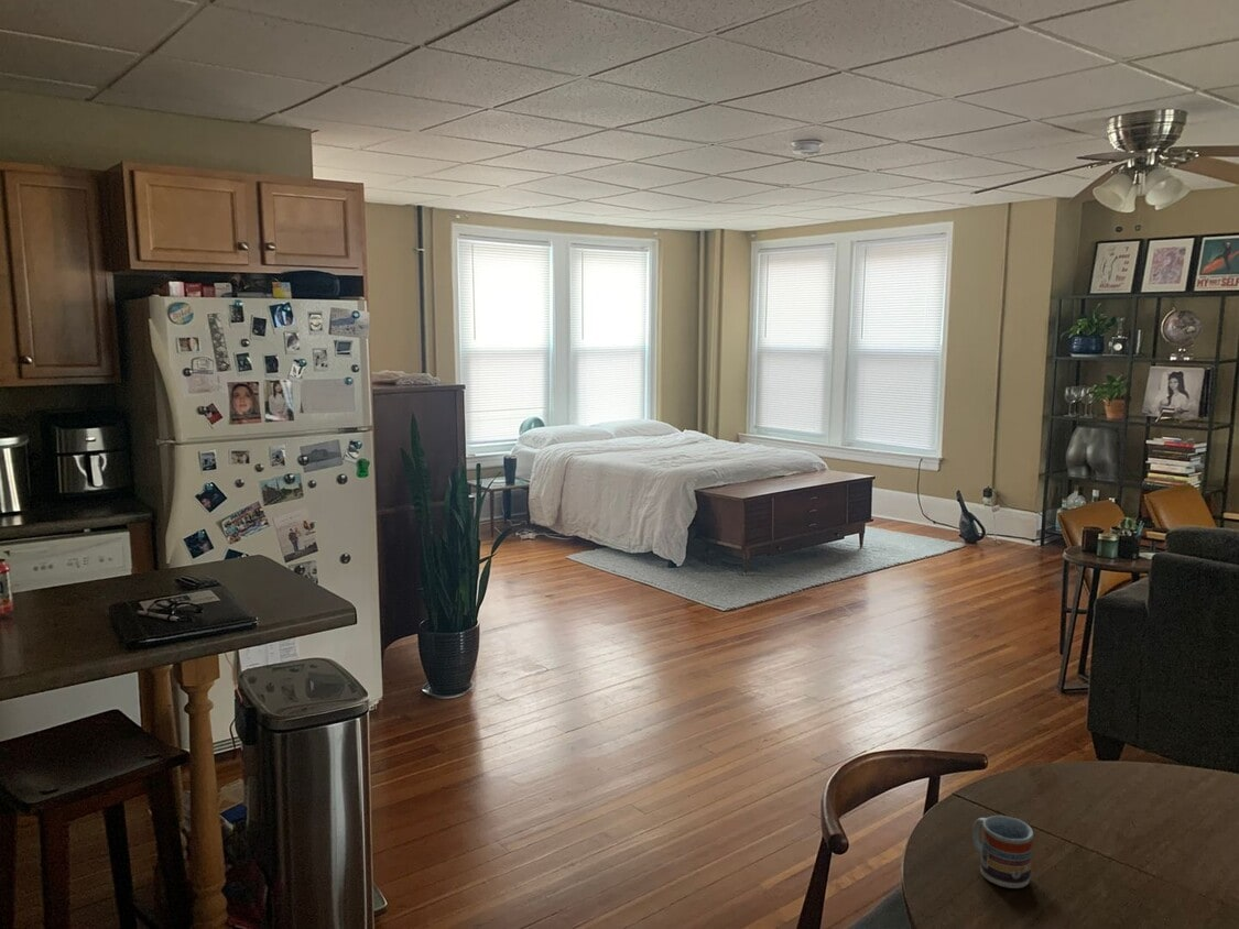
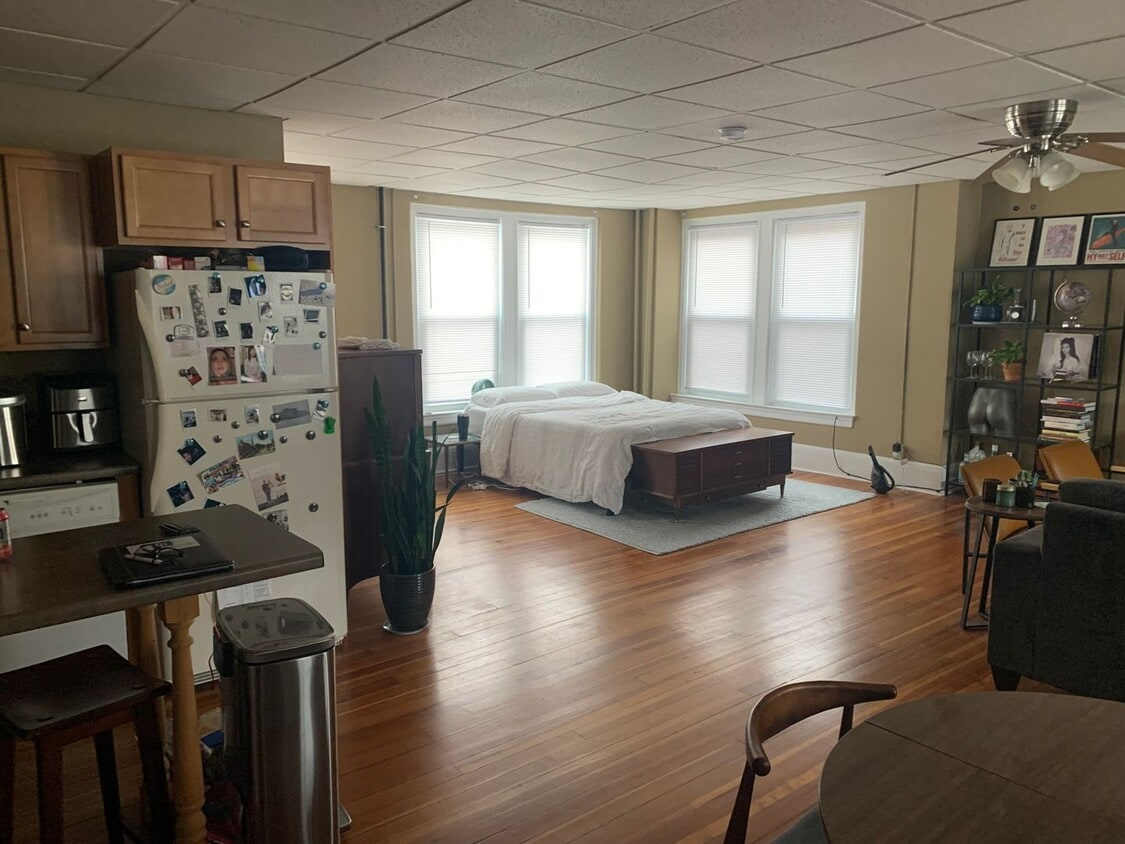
- cup [971,815,1035,889]
